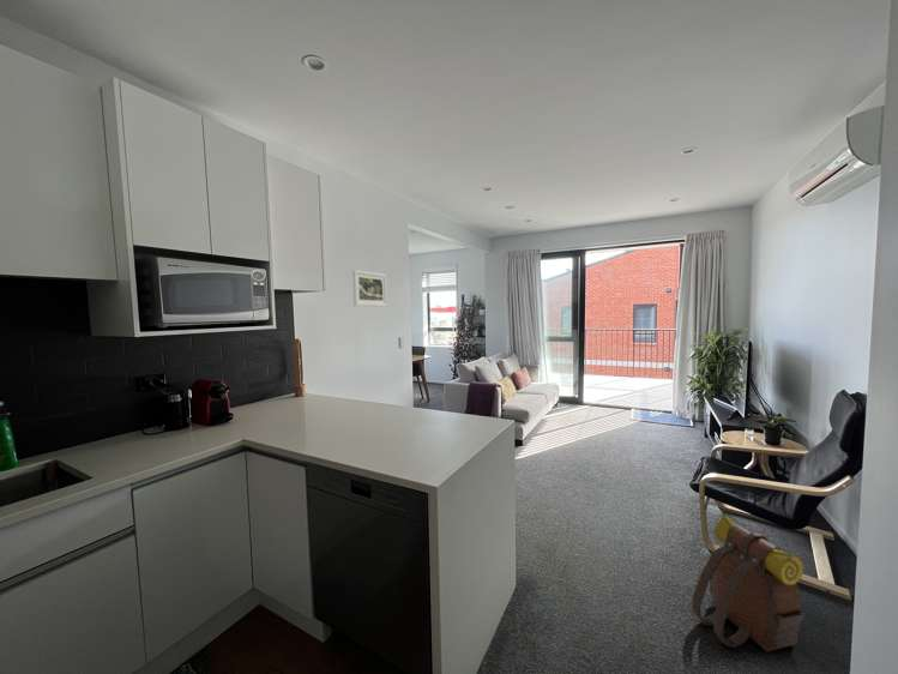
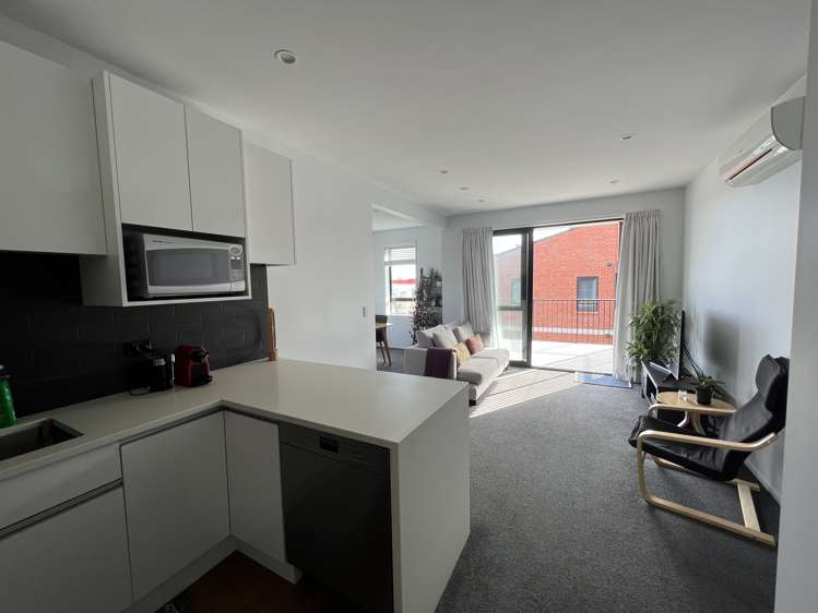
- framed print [351,269,388,308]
- backpack [691,514,807,652]
